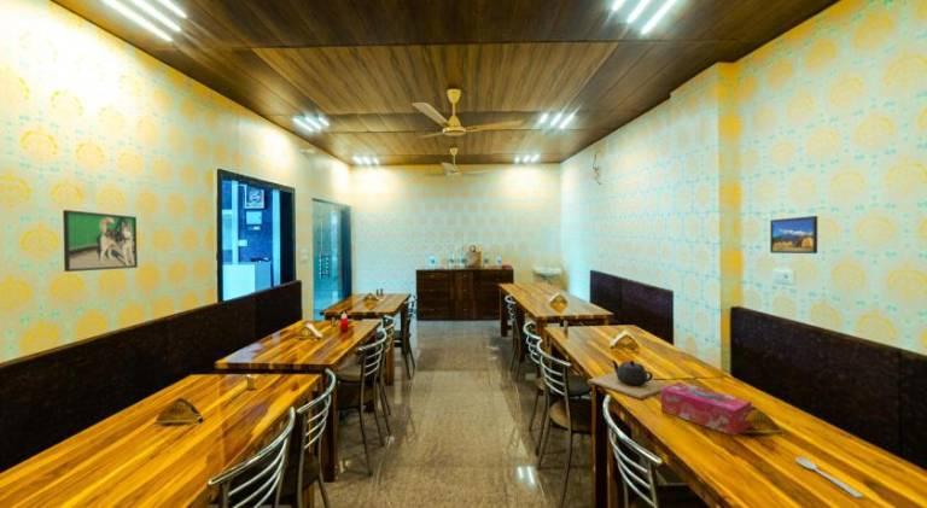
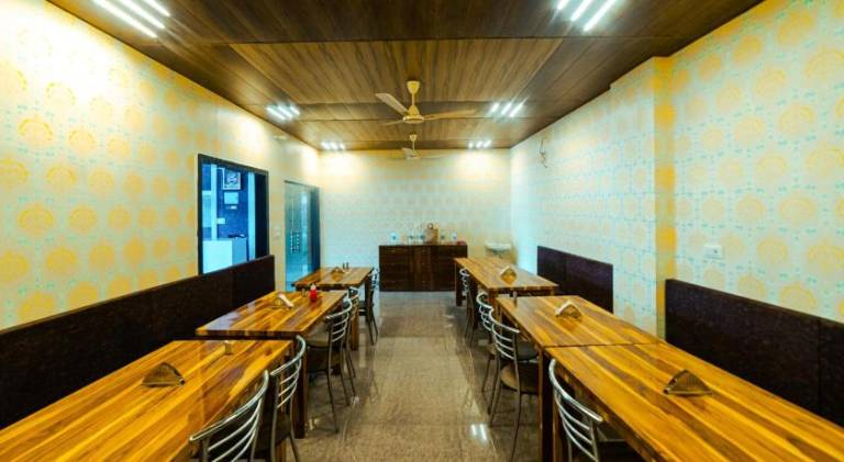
- tissue box [660,381,753,438]
- spoon [795,456,864,498]
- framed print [769,215,818,255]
- teapot [588,358,671,399]
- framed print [62,209,139,273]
